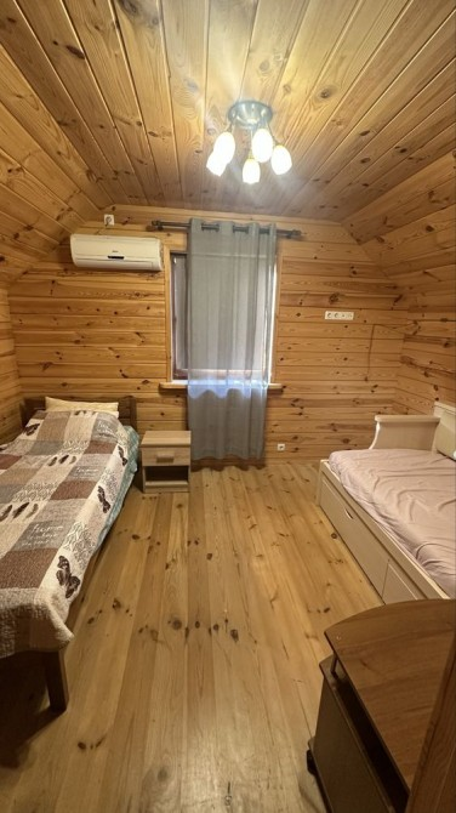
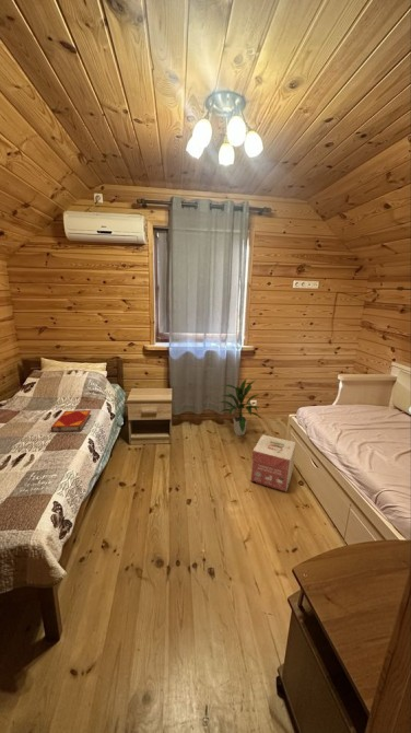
+ hardback book [50,409,93,433]
+ indoor plant [218,379,261,437]
+ cardboard box [250,434,297,492]
